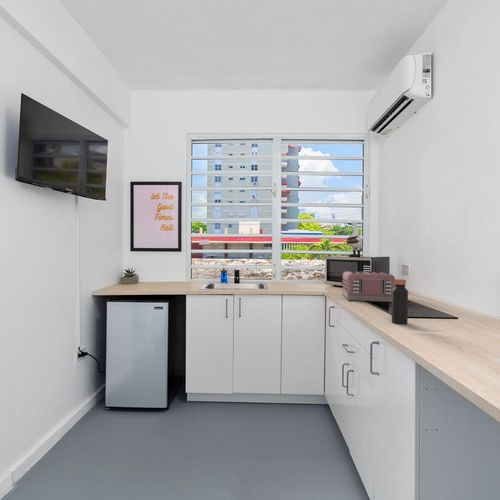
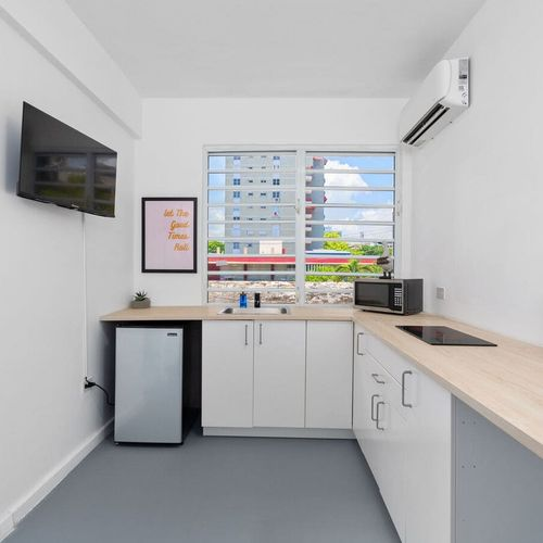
- toaster [341,270,396,303]
- bottle [391,278,409,325]
